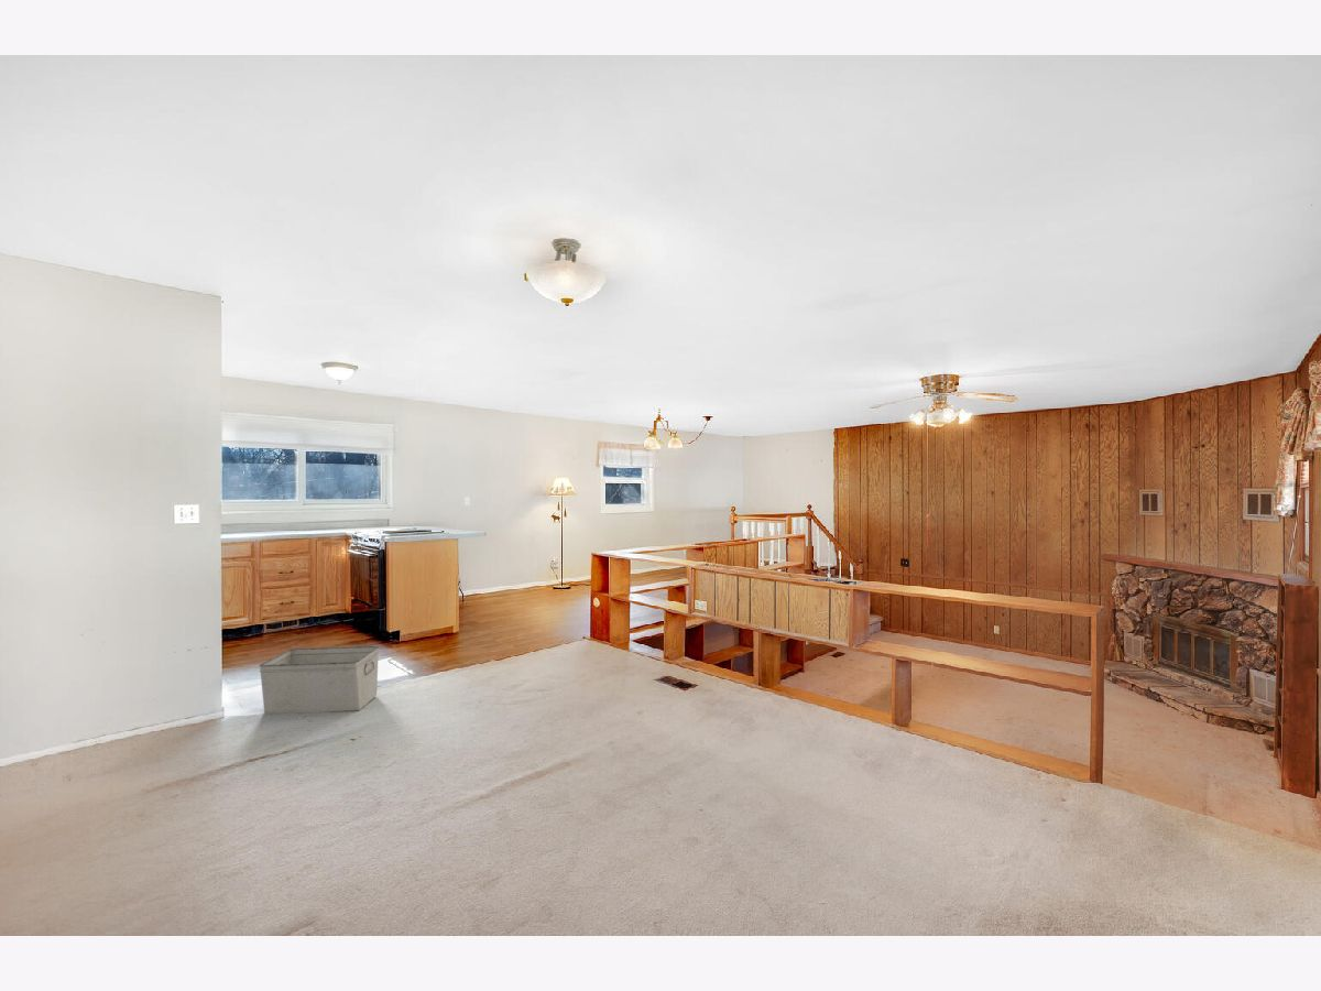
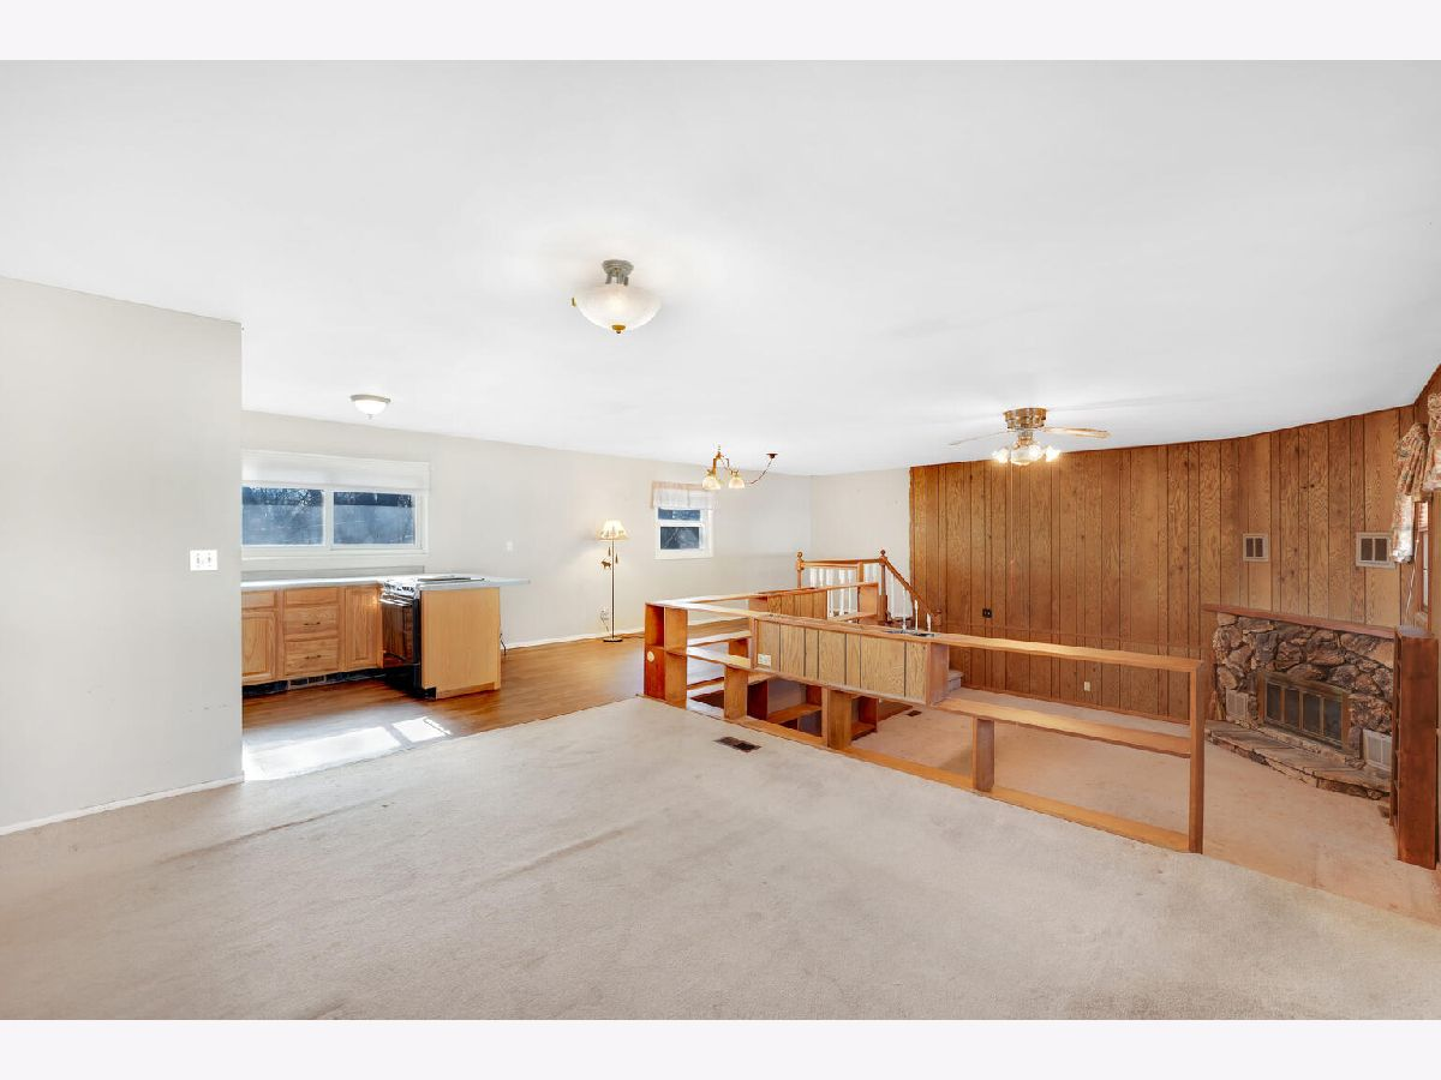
- storage bin [259,645,380,715]
